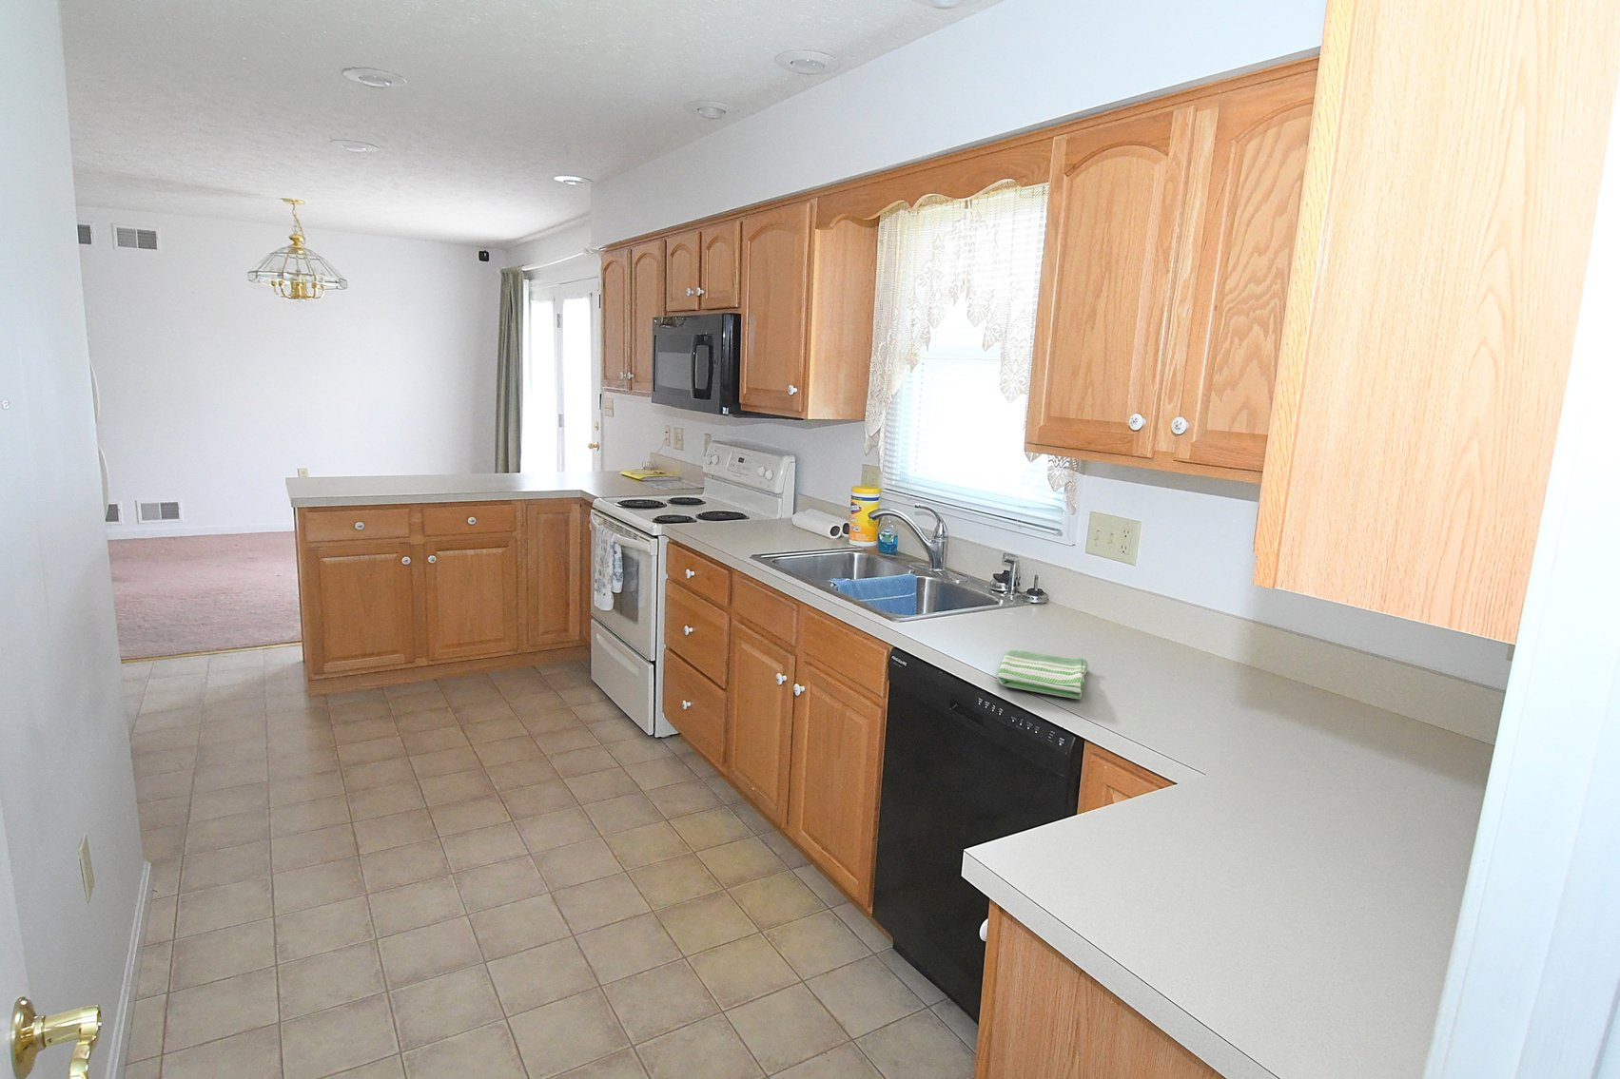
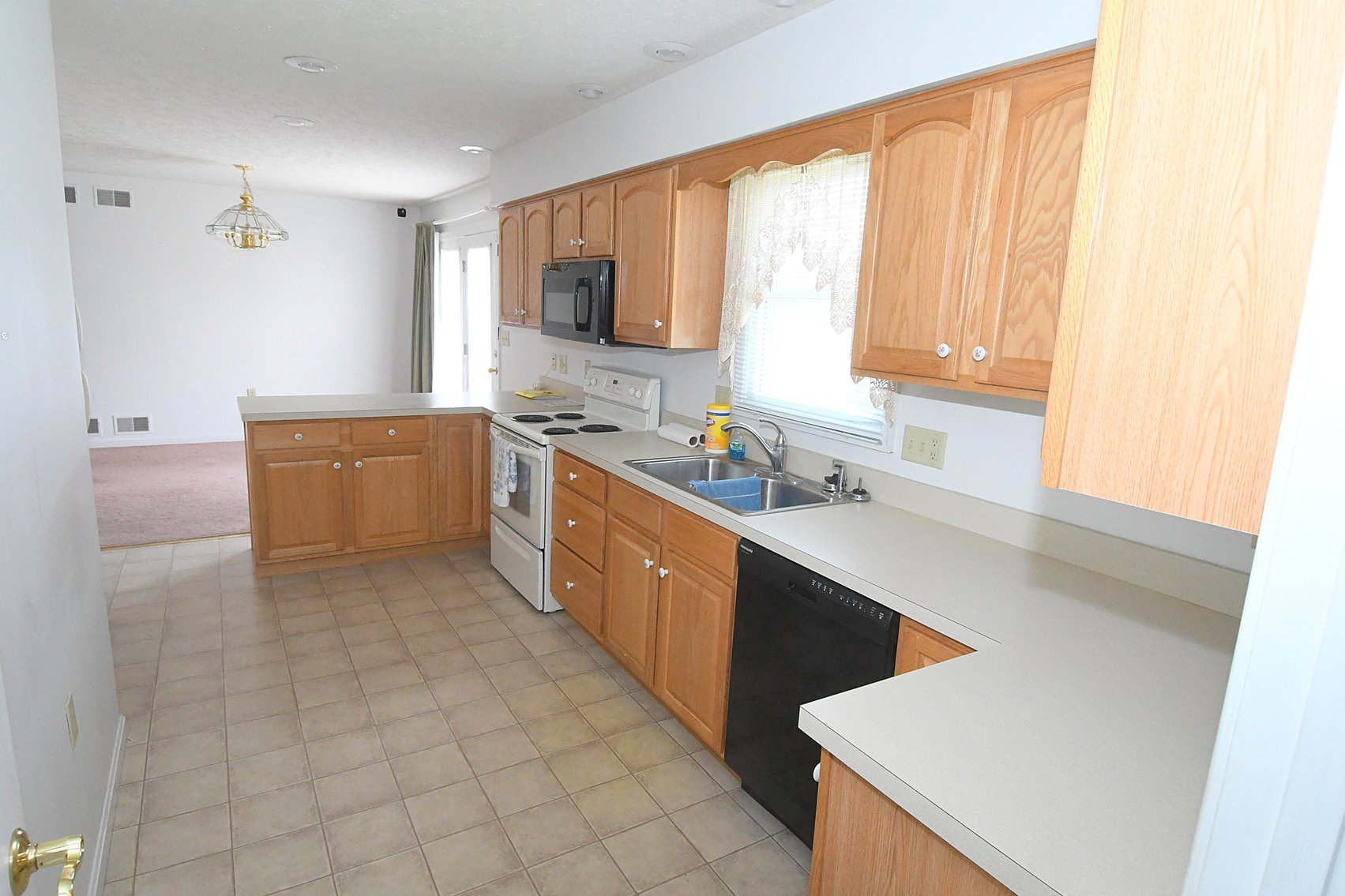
- dish towel [996,649,1089,701]
